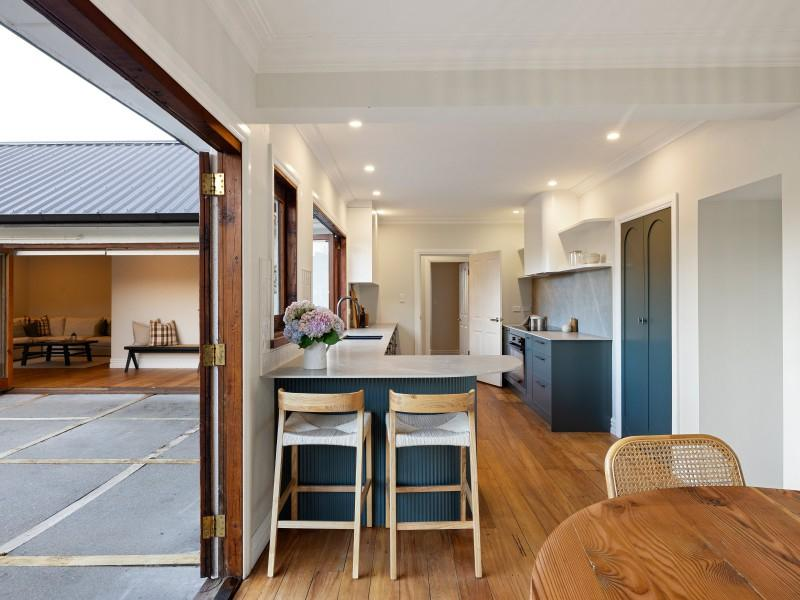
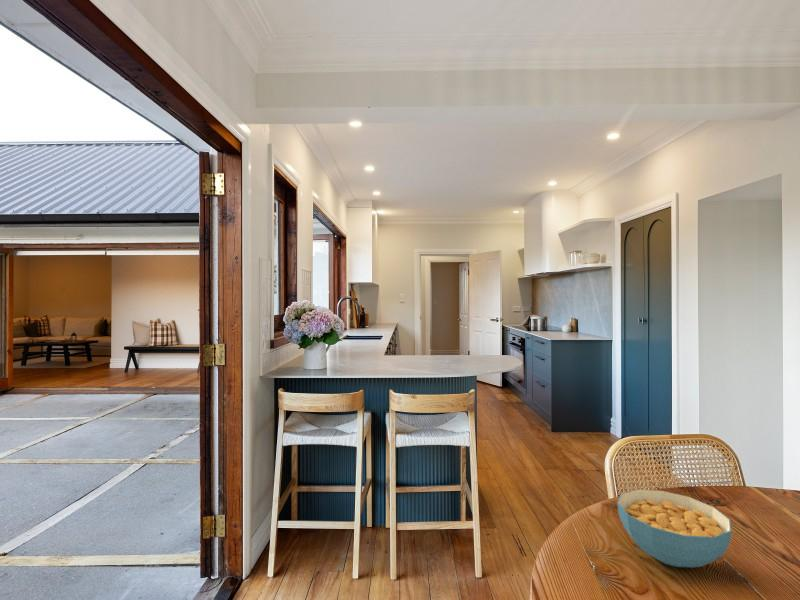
+ cereal bowl [616,489,733,569]
